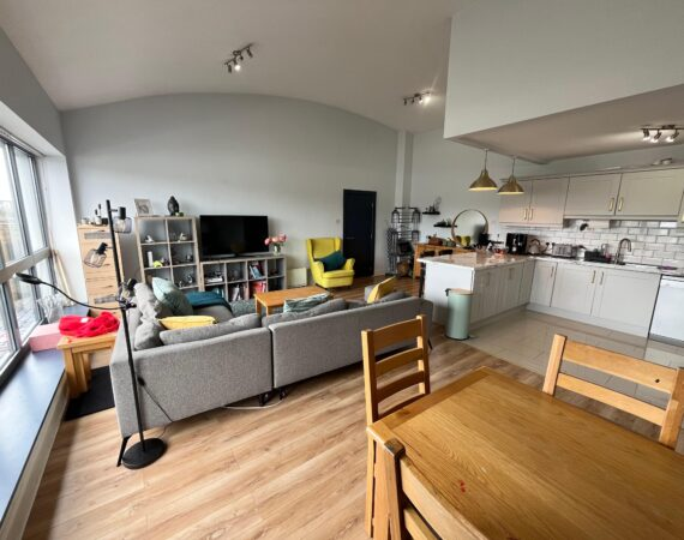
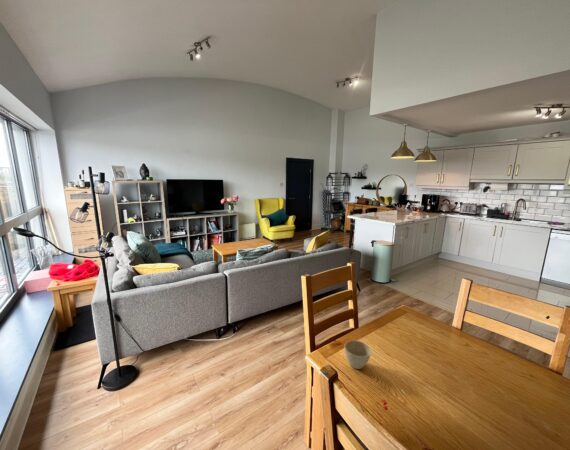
+ flower pot [343,339,372,370]
